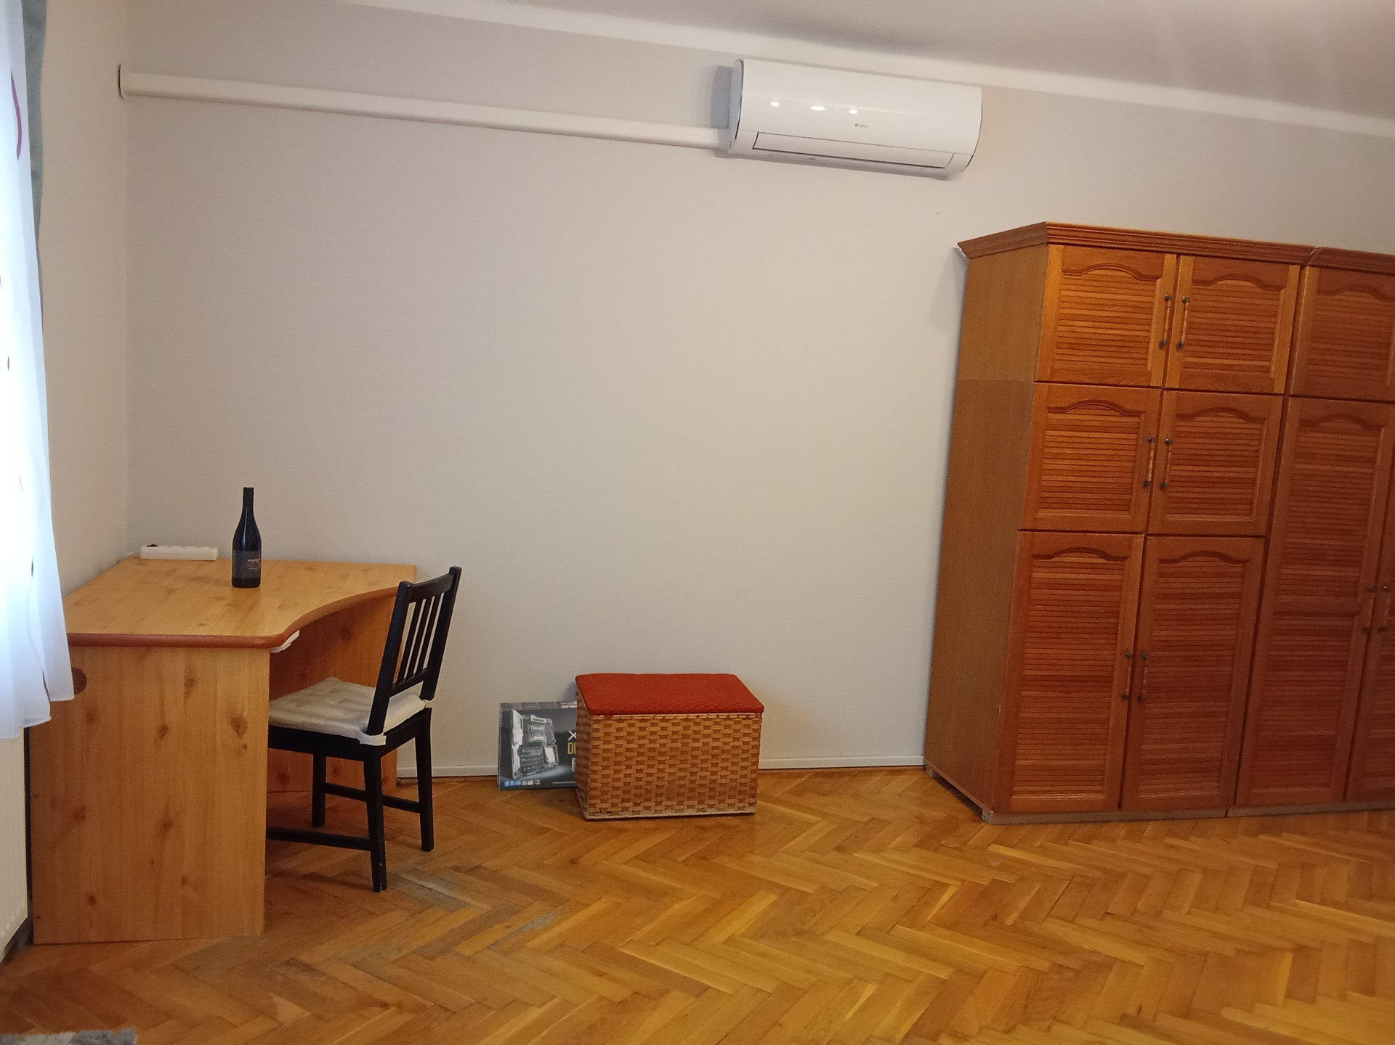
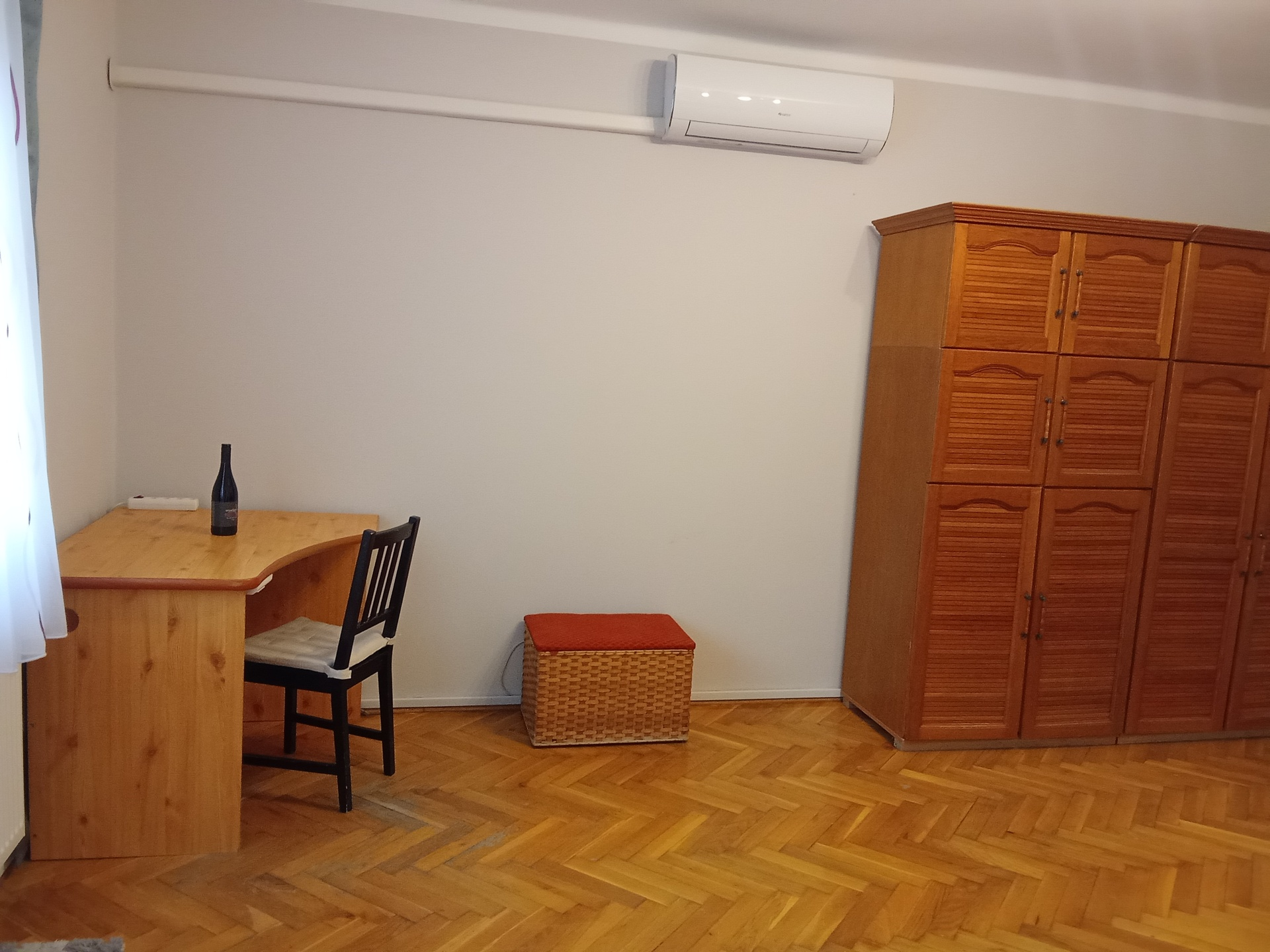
- box [496,700,578,791]
